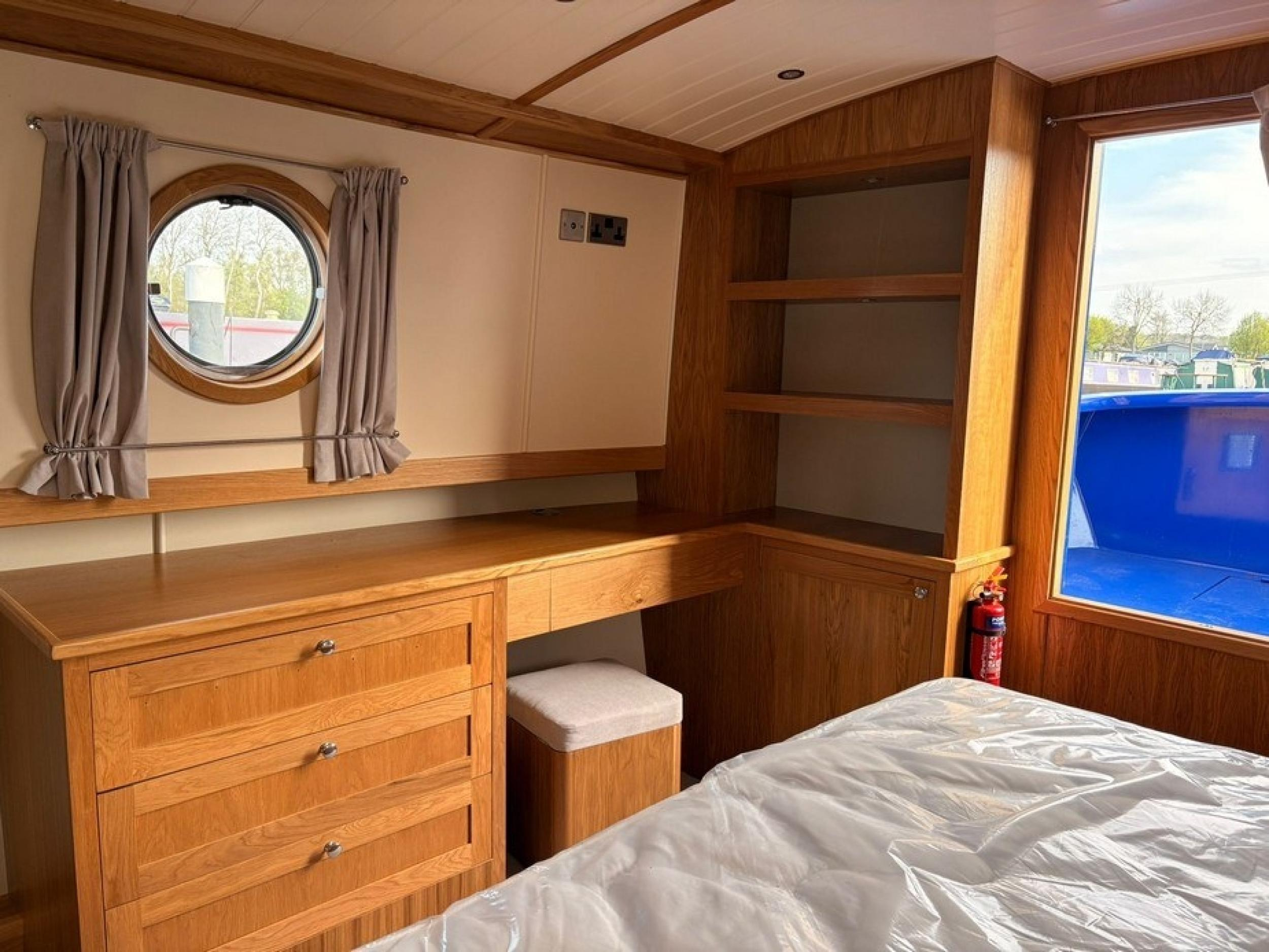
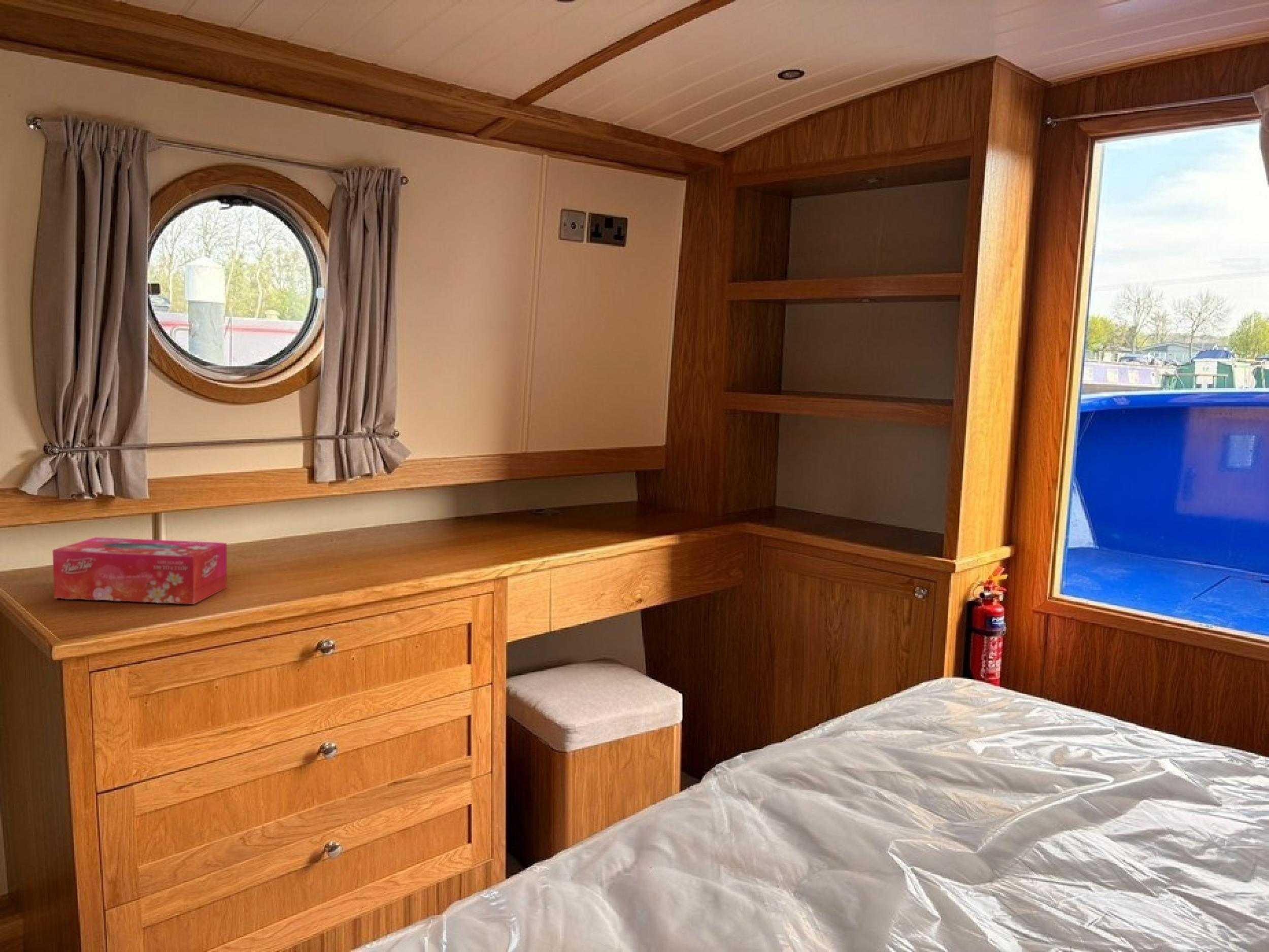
+ tissue box [52,537,227,605]
